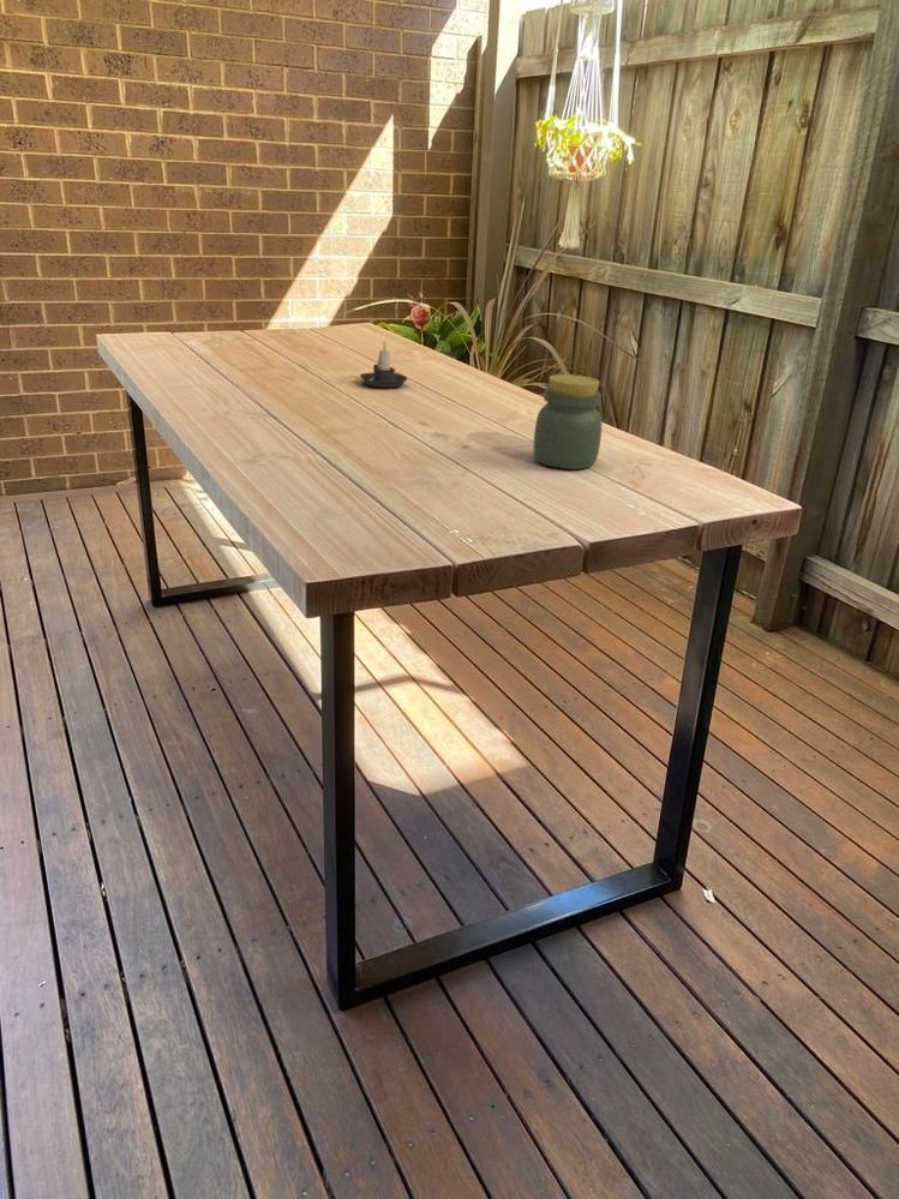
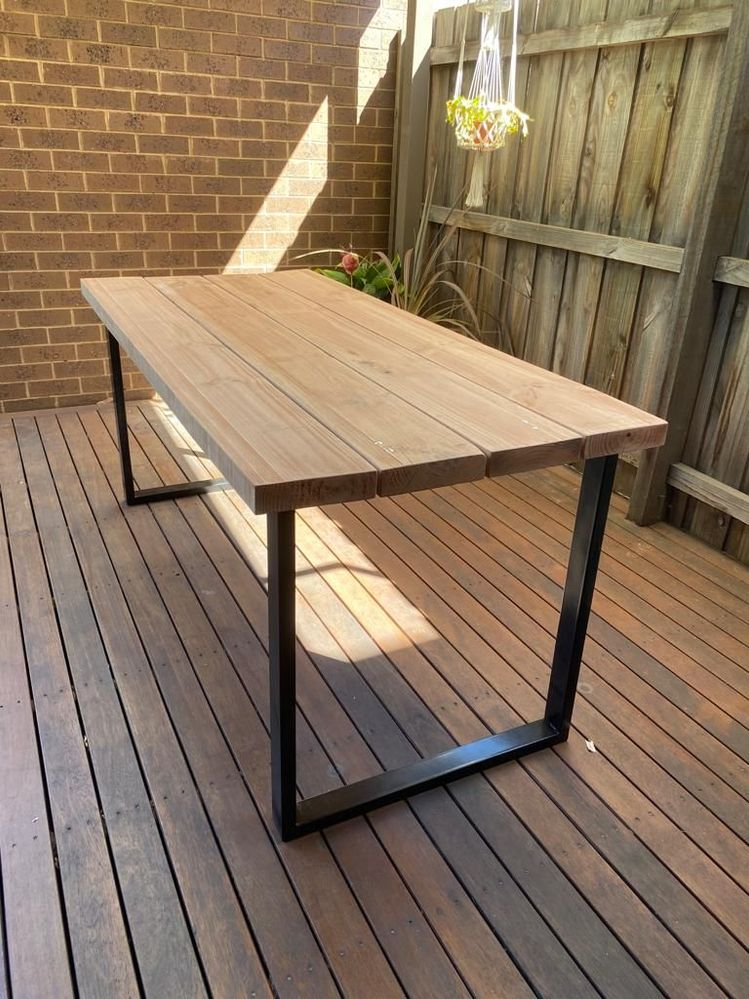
- candle [359,341,408,389]
- jar [532,373,603,470]
